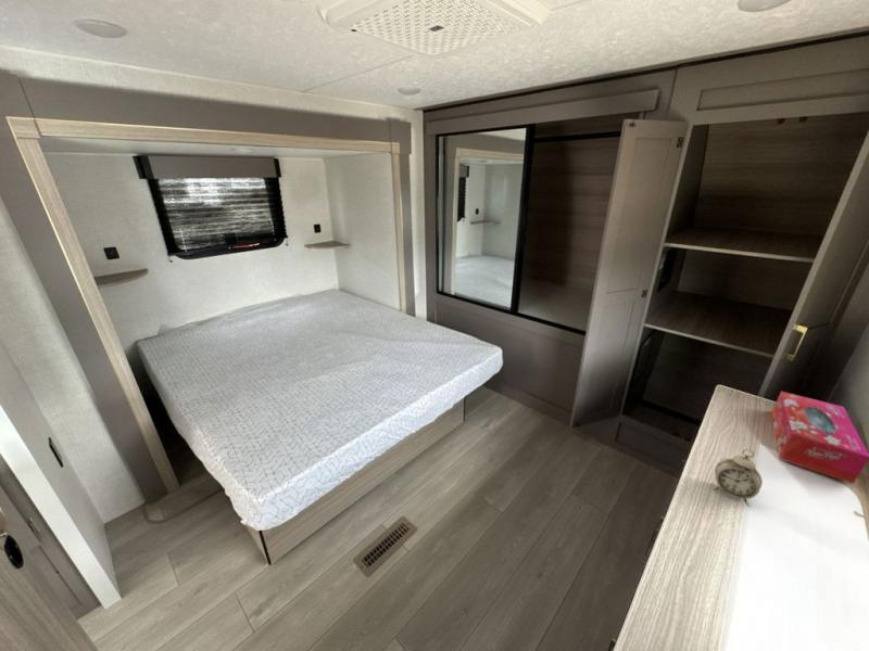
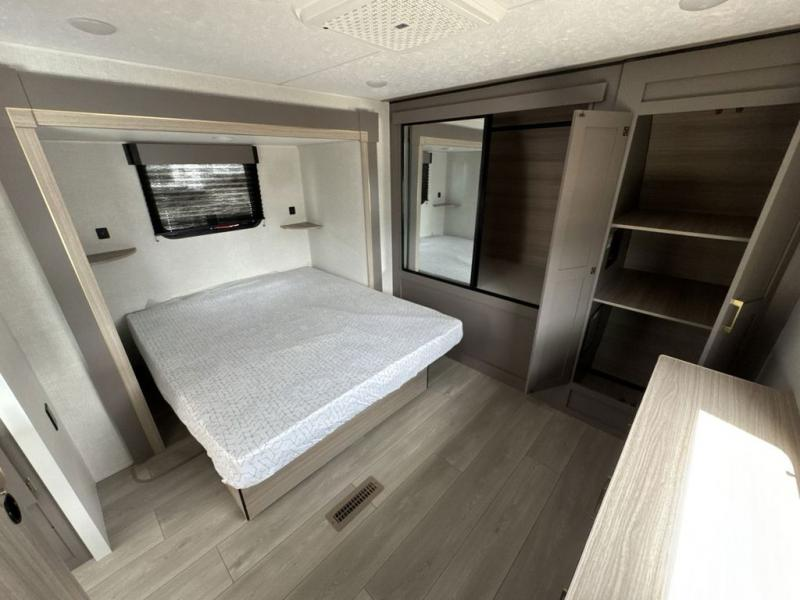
- tissue box [771,391,869,485]
- alarm clock [713,448,764,507]
